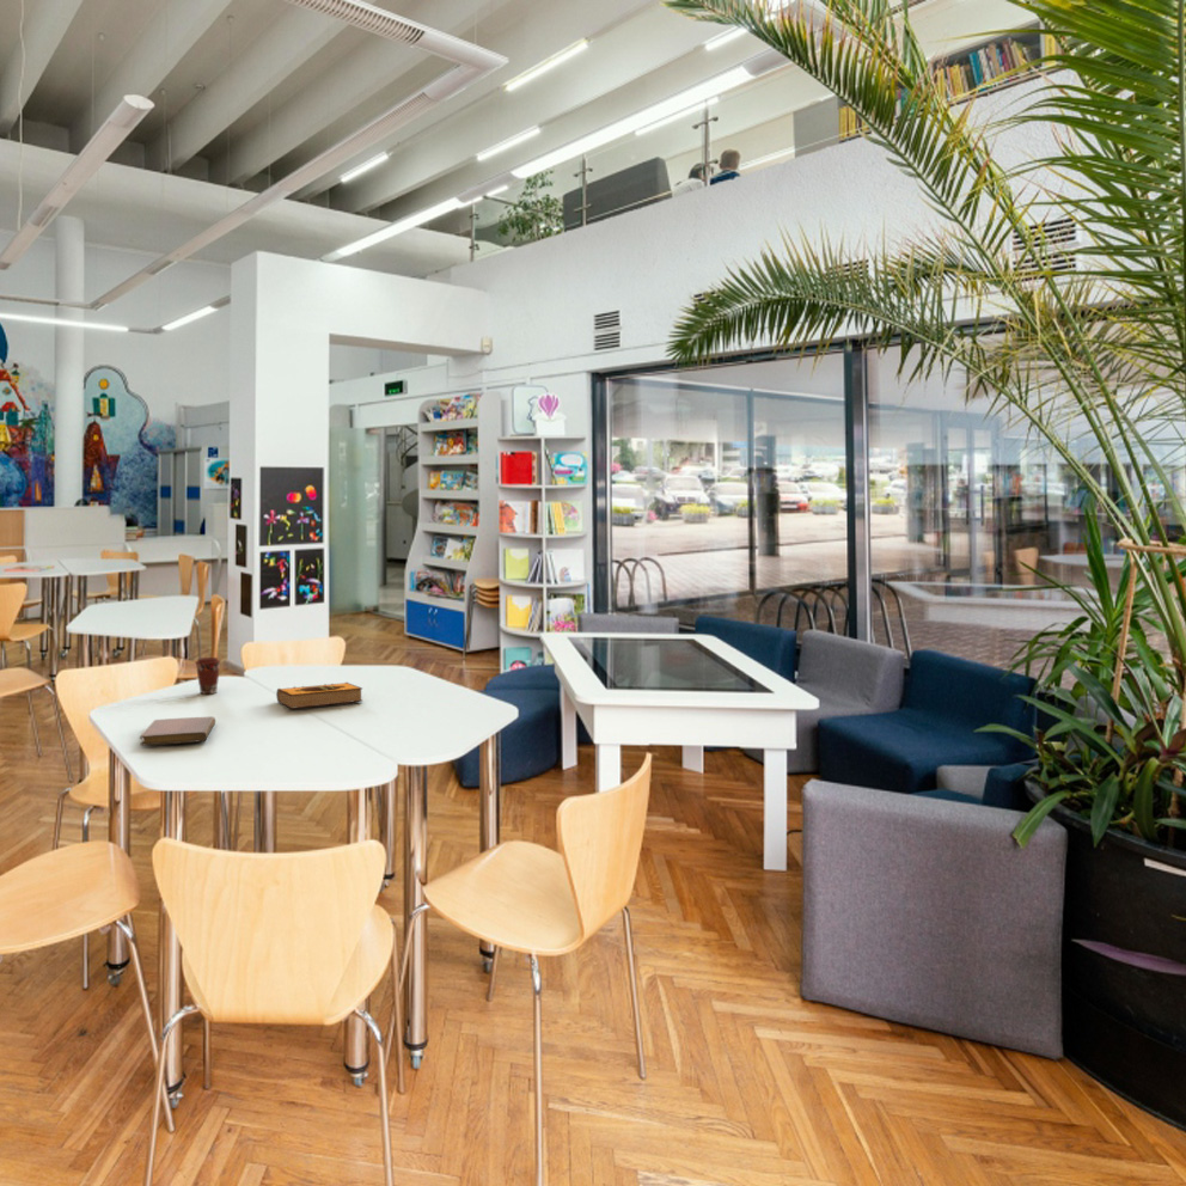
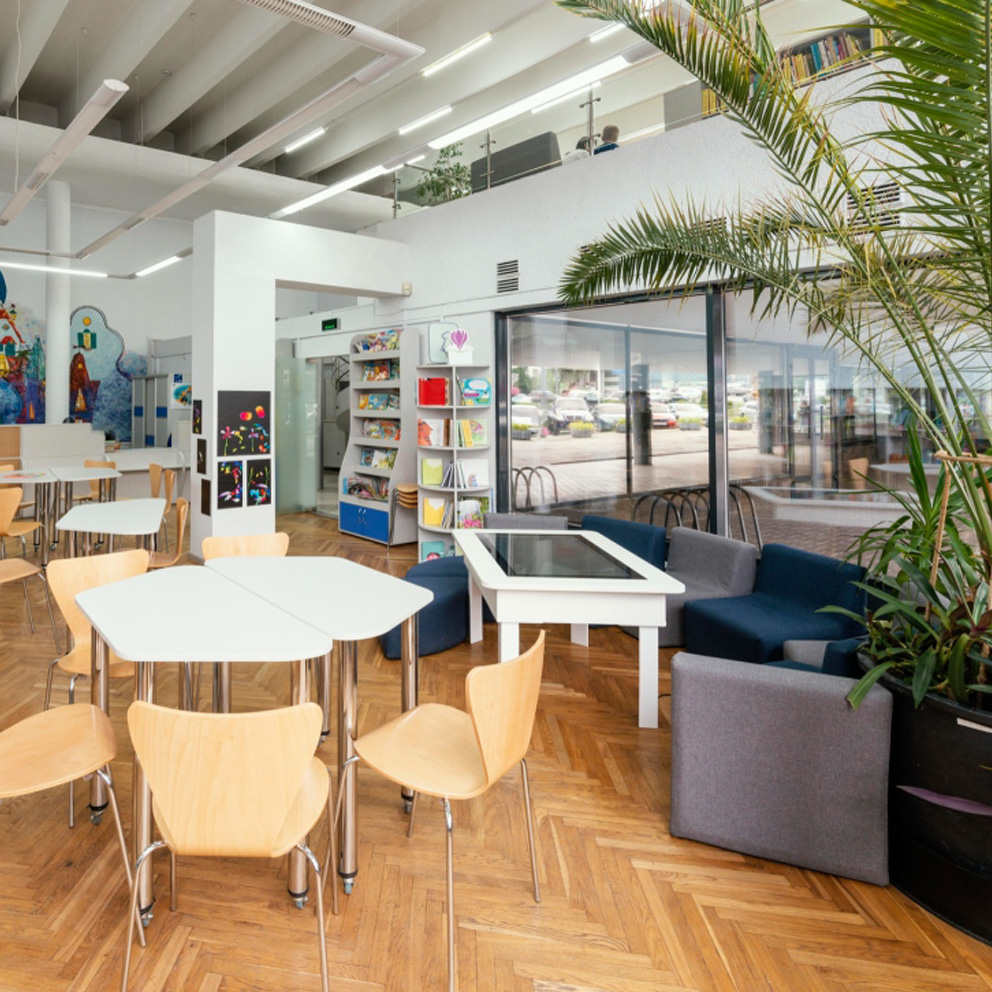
- notebook [139,715,216,747]
- coffee cup [194,656,222,695]
- hardback book [275,681,363,710]
